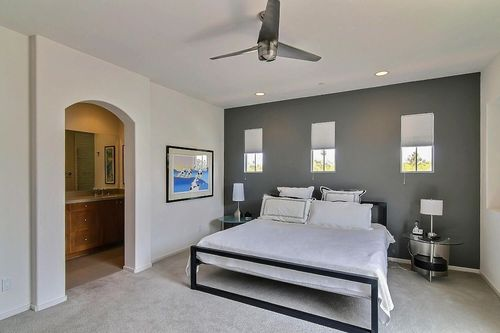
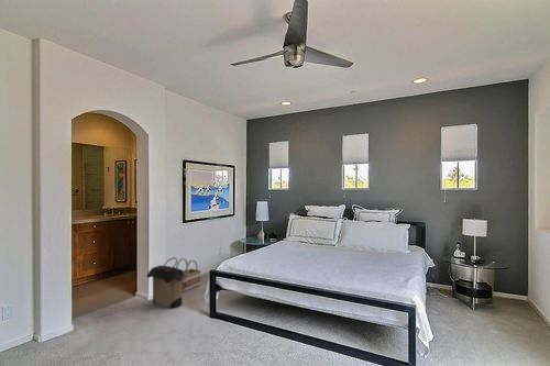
+ basket [175,257,202,293]
+ laundry hamper [146,256,185,310]
